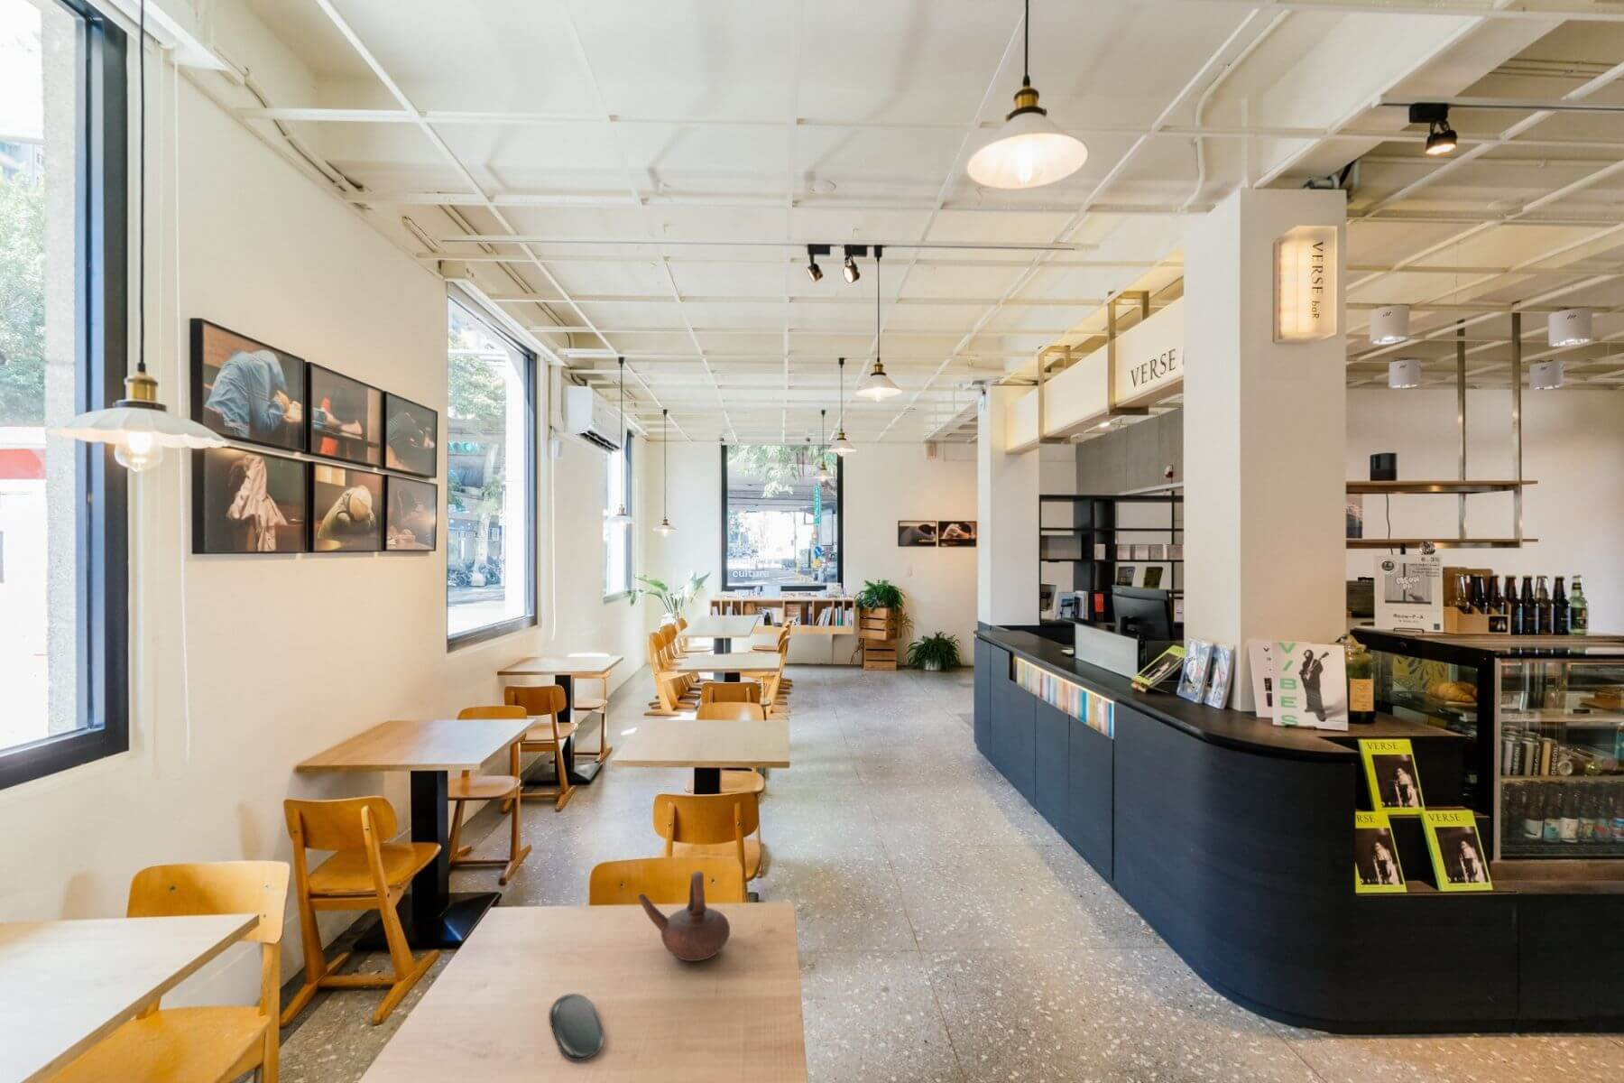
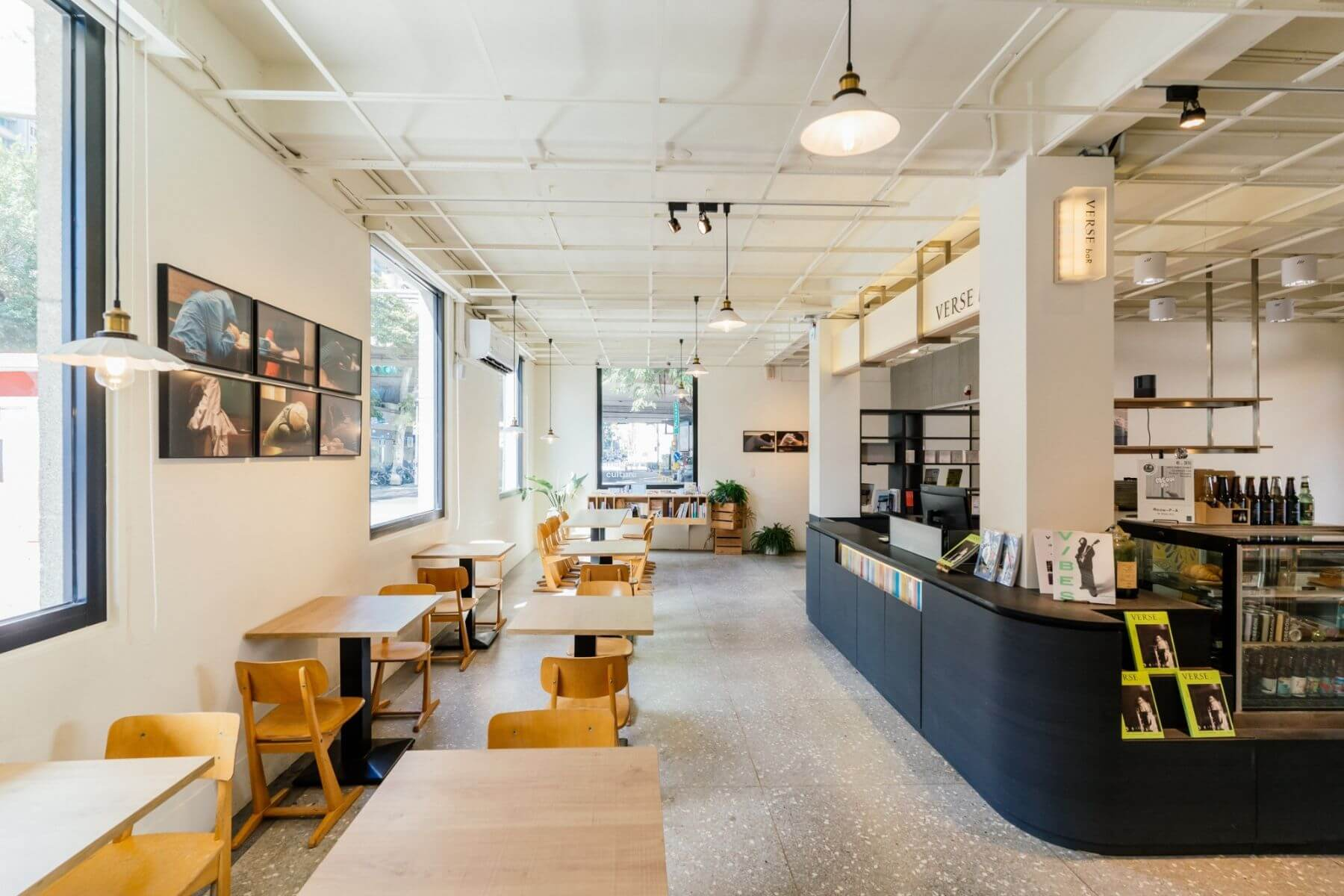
- teapot [637,870,731,962]
- oval tray [549,992,604,1062]
